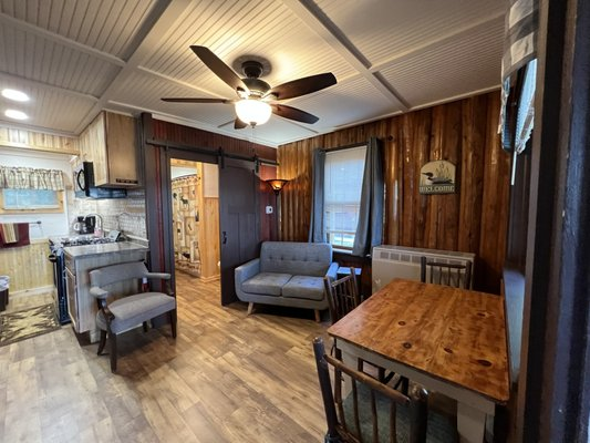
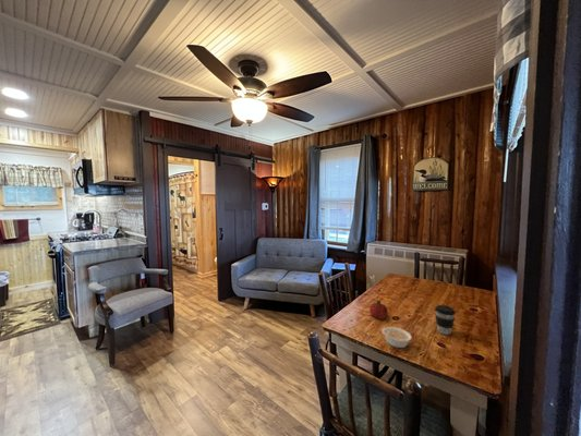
+ legume [380,326,413,349]
+ fruit [368,299,389,320]
+ coffee cup [434,304,457,336]
